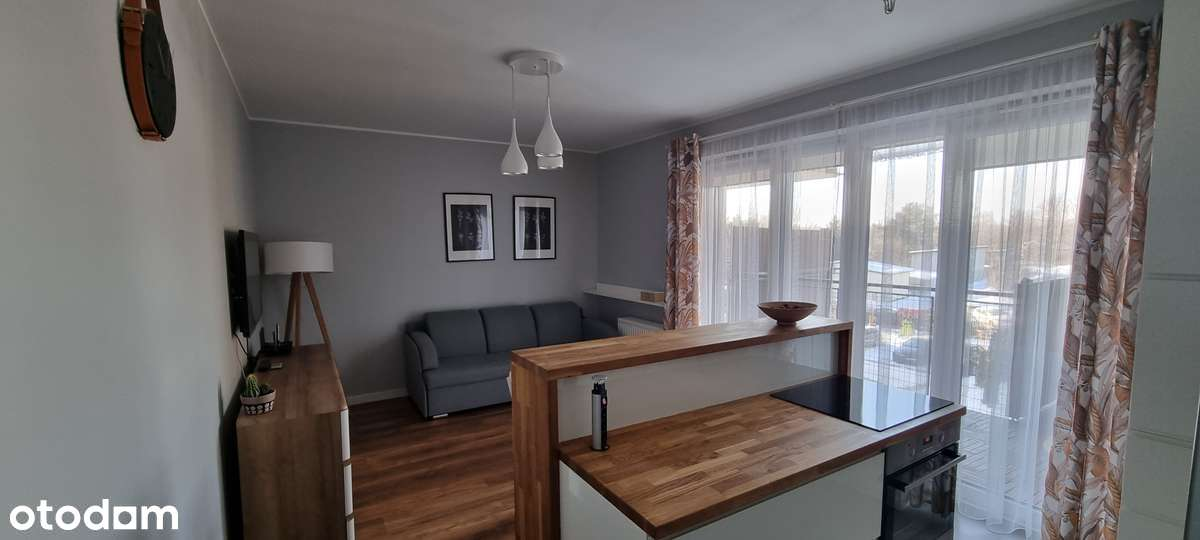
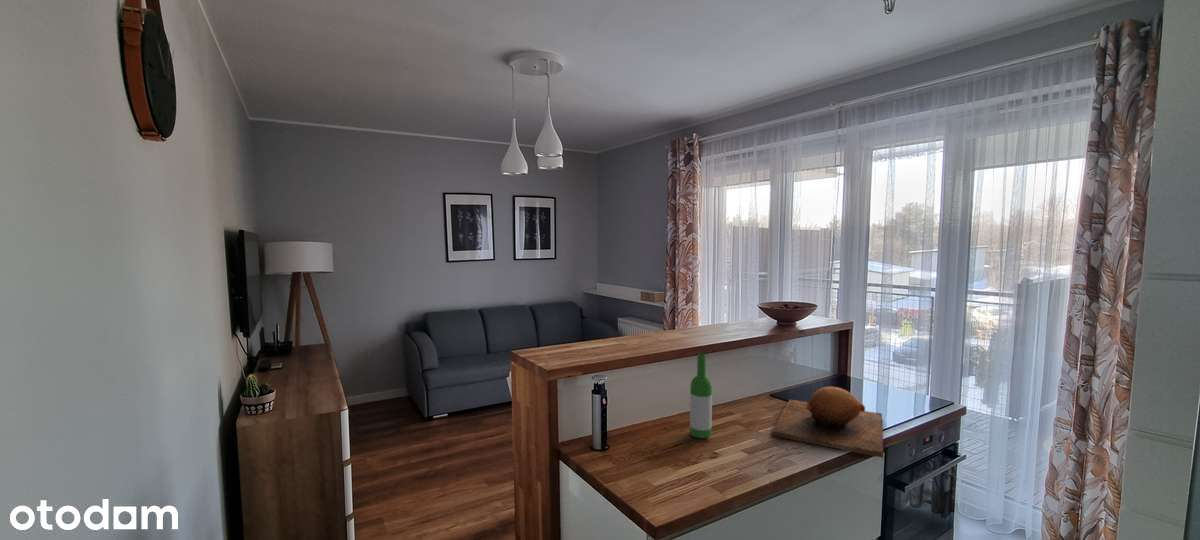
+ wine bottle [689,352,713,440]
+ chopping board [771,386,884,459]
